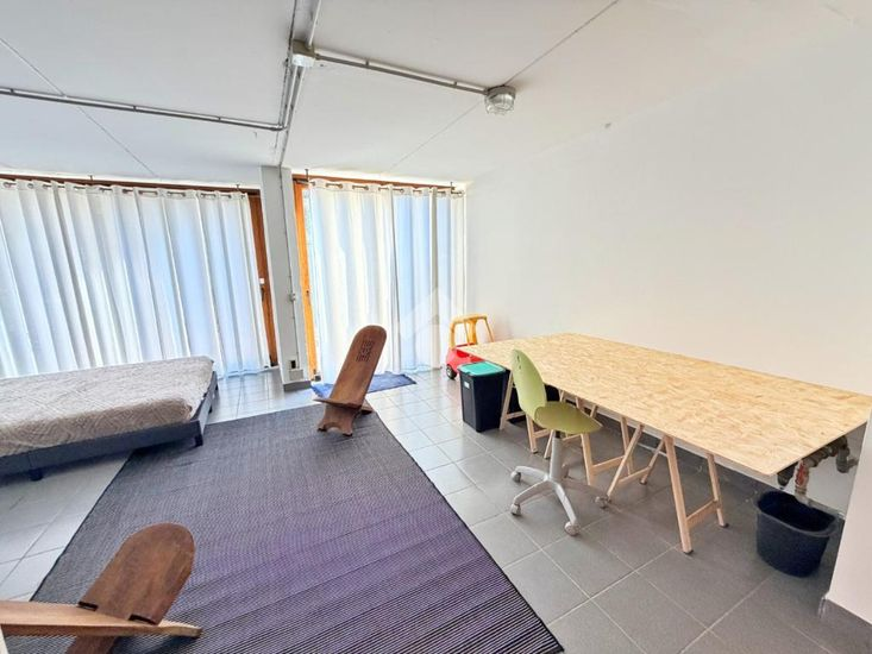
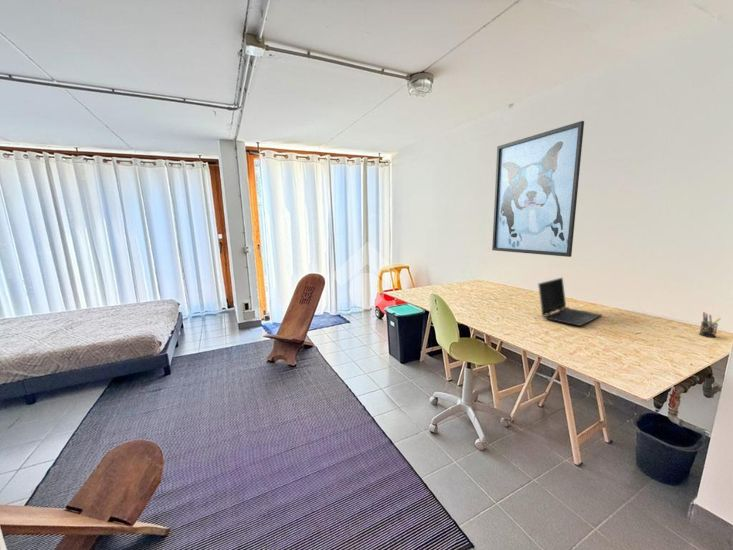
+ pen holder [698,311,721,338]
+ laptop computer [537,277,603,327]
+ wall art [491,120,585,258]
